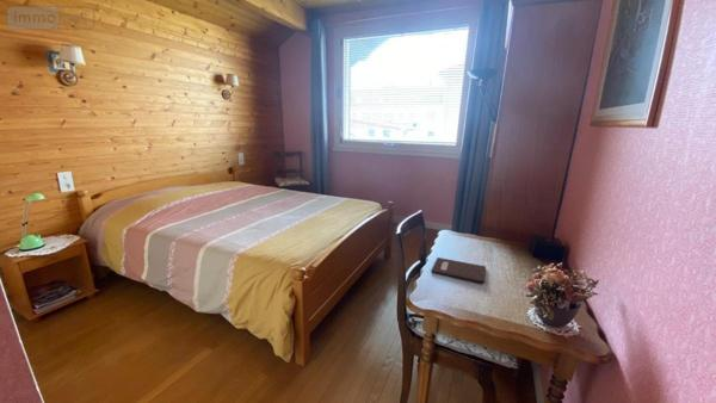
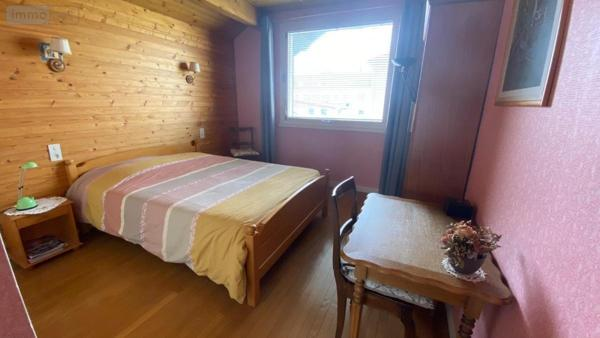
- notebook [430,256,487,285]
